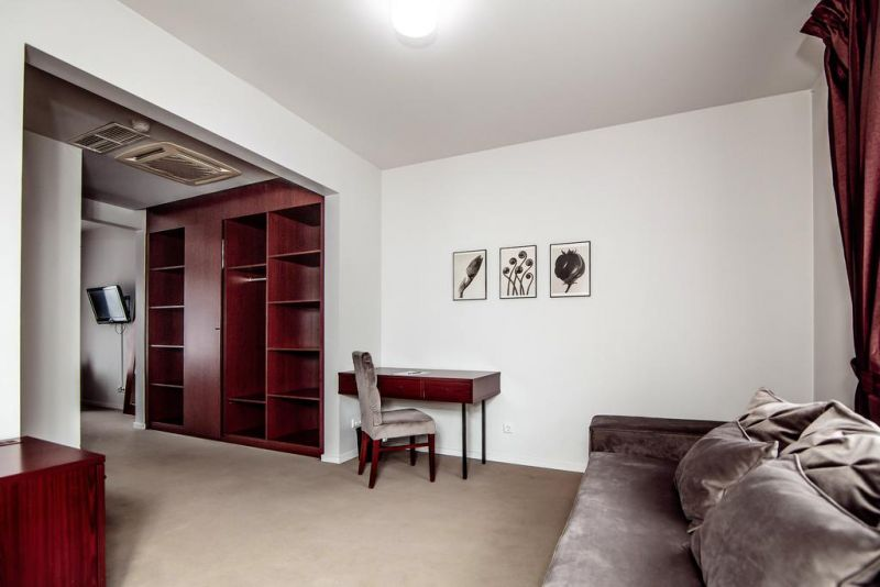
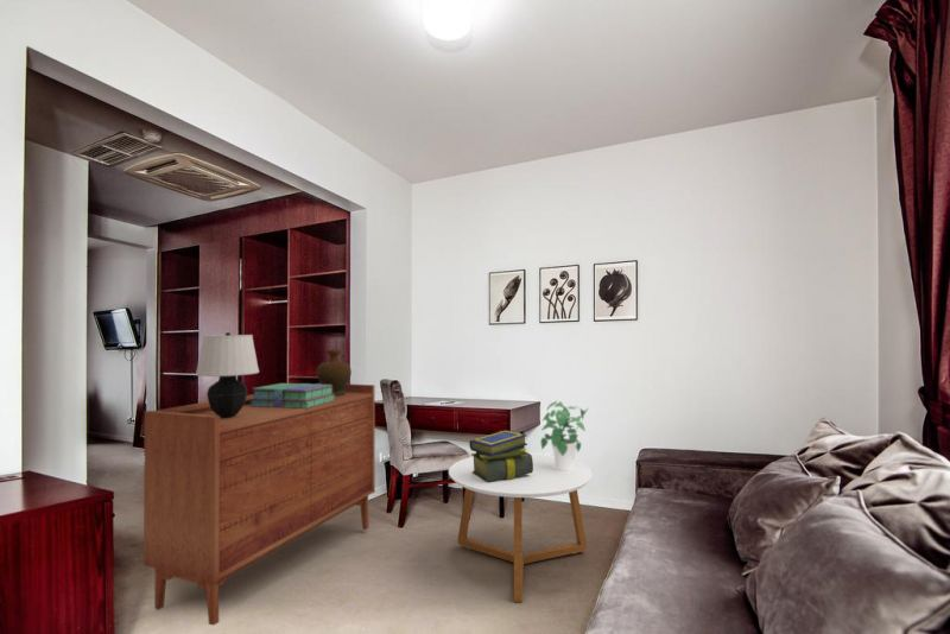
+ coffee table [448,451,594,604]
+ potted plant [539,400,589,471]
+ stack of books [468,430,533,482]
+ decorative vase [316,348,353,397]
+ sideboard [142,382,376,627]
+ table lamp [195,331,260,418]
+ stack of books [249,382,335,408]
